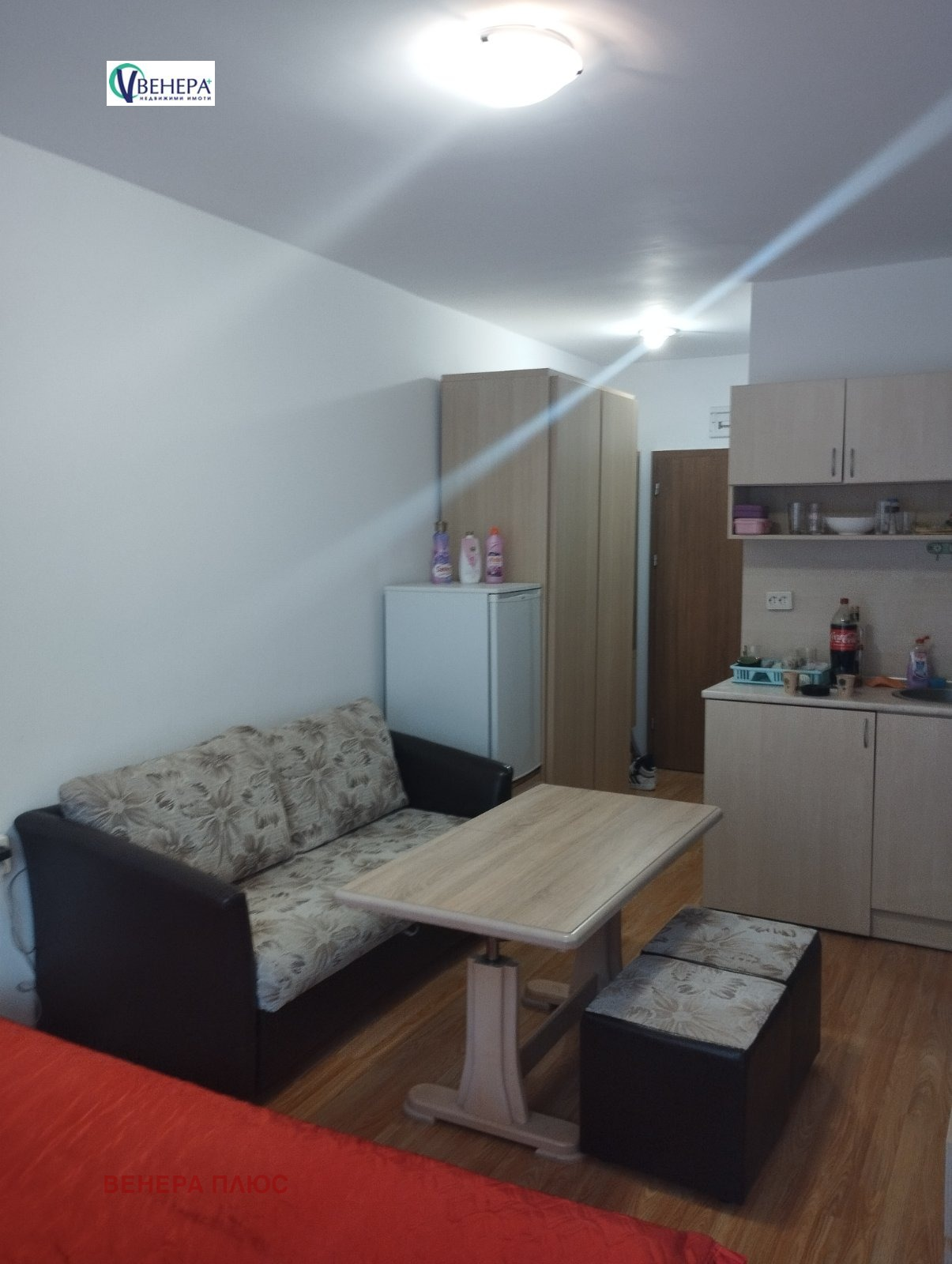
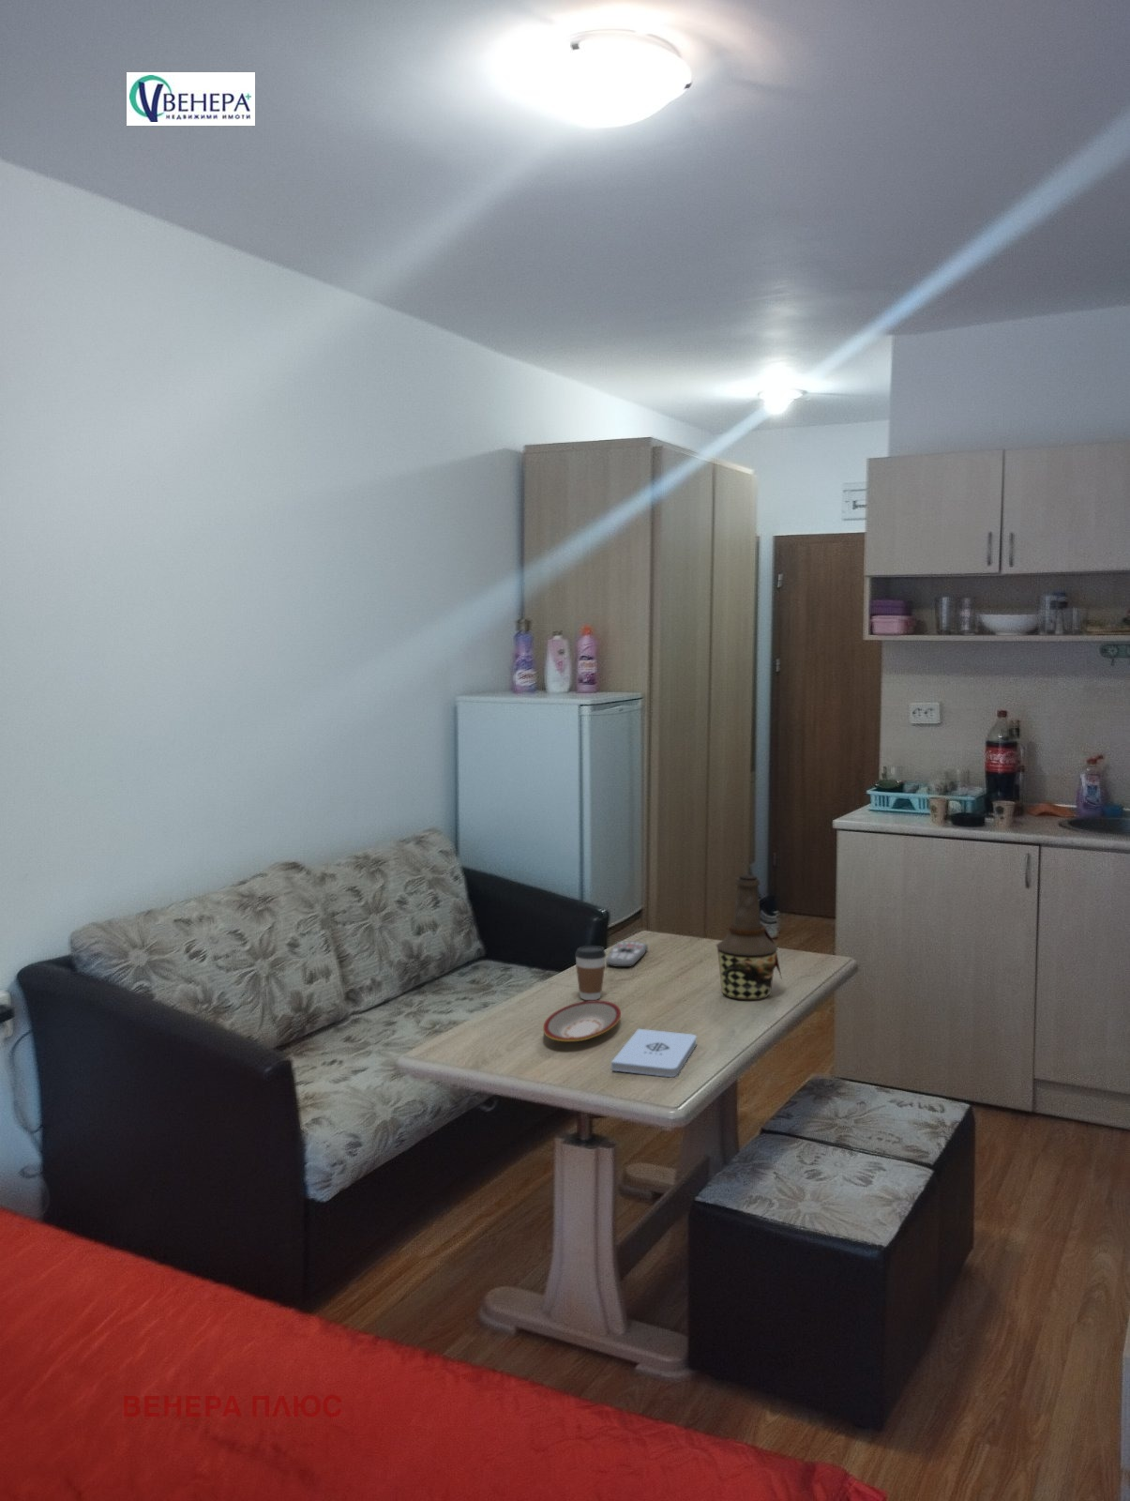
+ notepad [610,1028,698,1078]
+ remote control [605,940,649,968]
+ bottle [716,873,782,1001]
+ coffee cup [574,945,607,1001]
+ plate [542,1000,622,1043]
